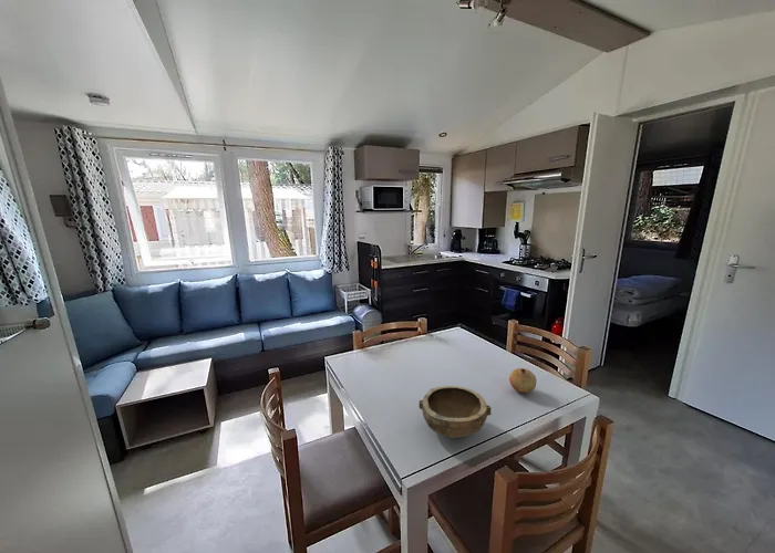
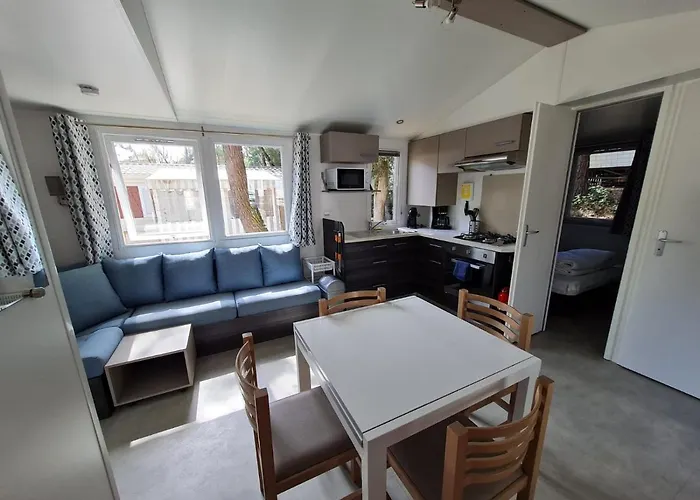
- fruit [508,367,538,394]
- bowl [417,385,493,439]
